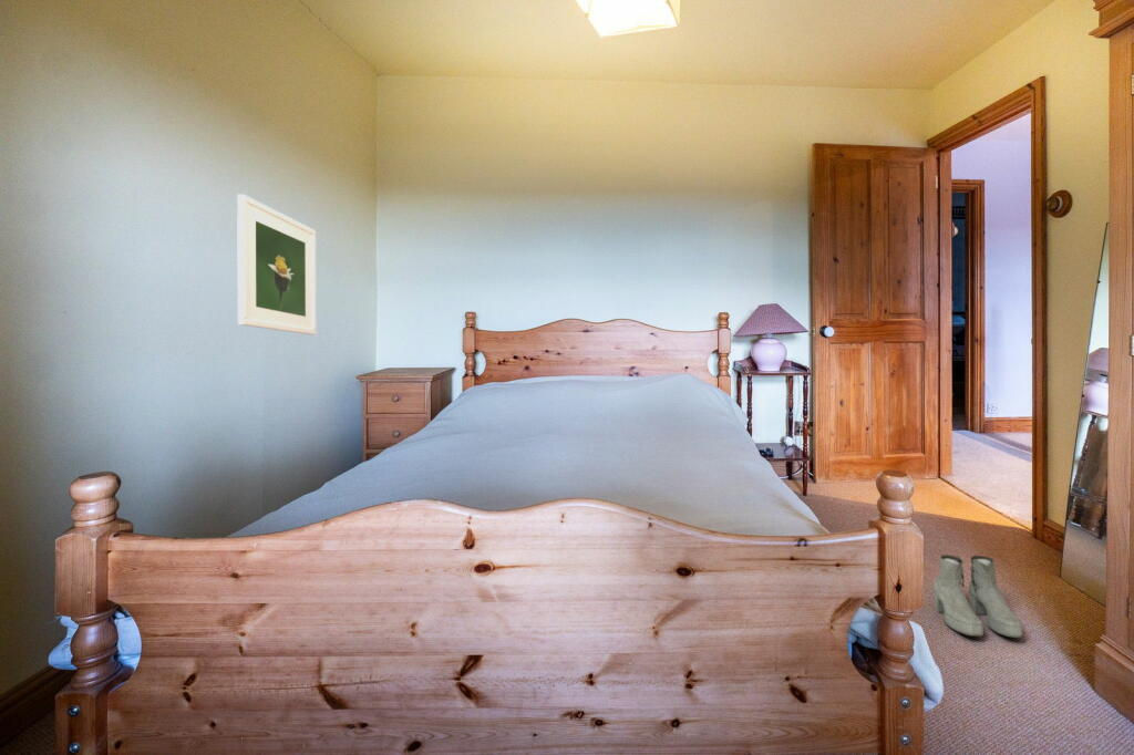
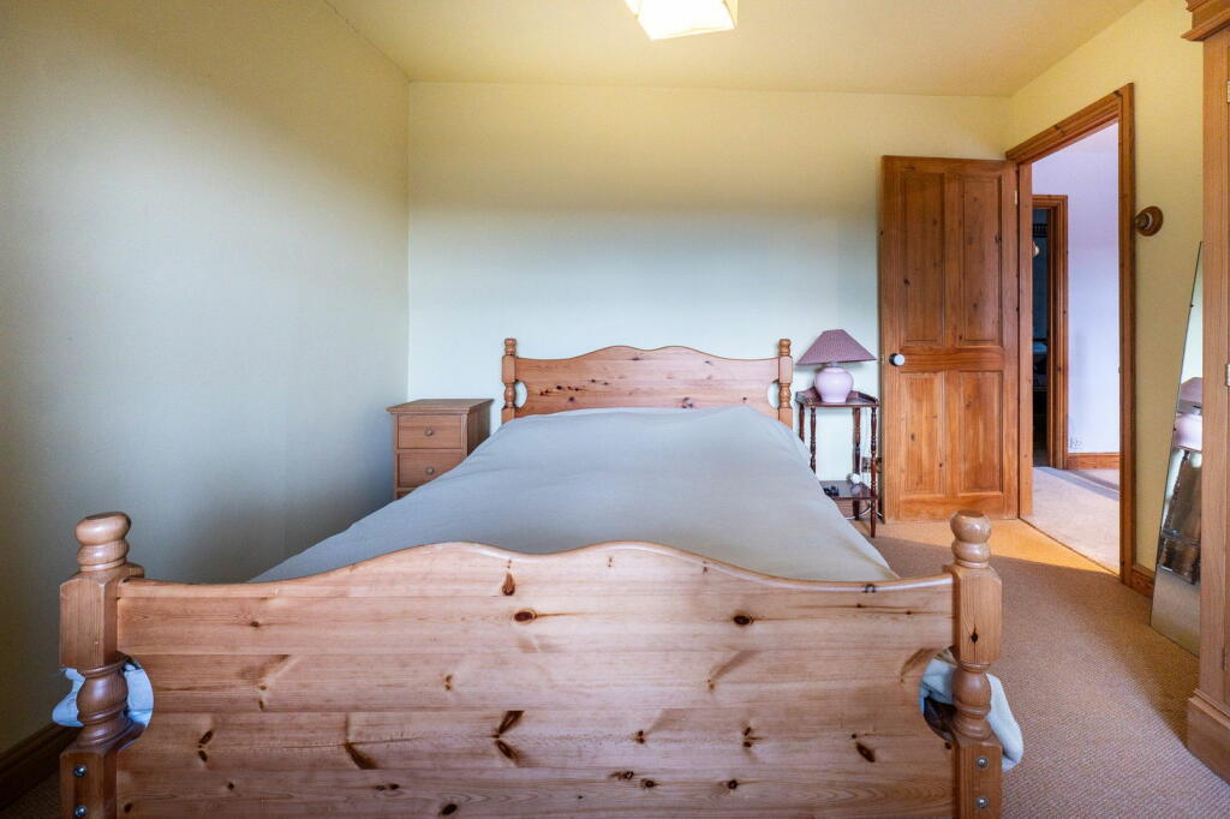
- boots [932,554,1023,639]
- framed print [236,193,317,337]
